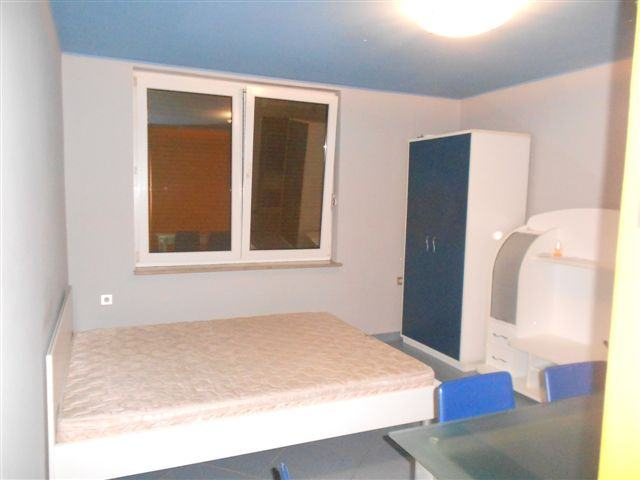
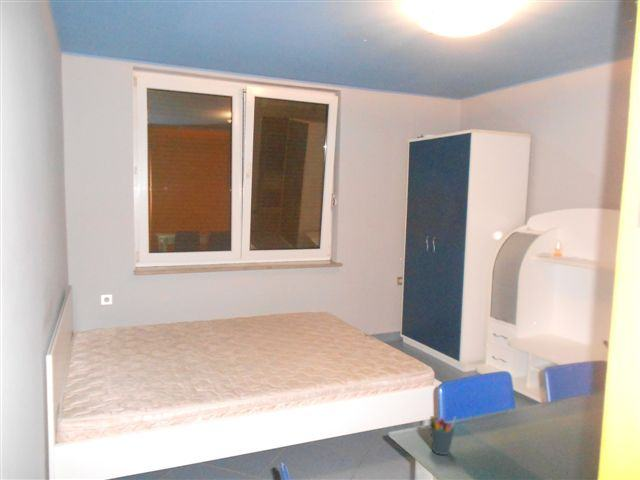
+ pen holder [429,415,457,456]
